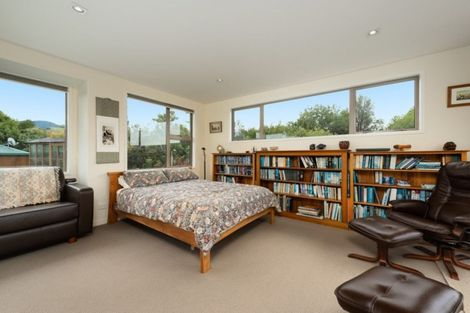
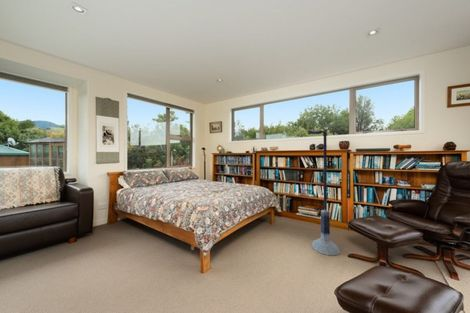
+ floor lamp [307,129,341,256]
